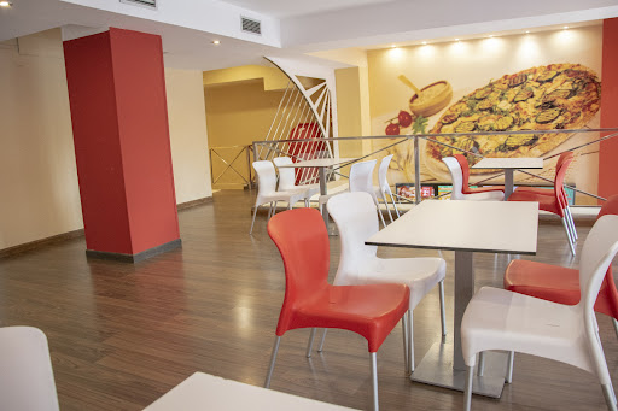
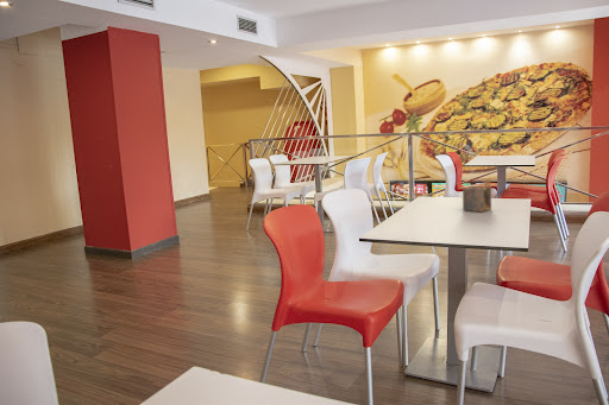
+ napkin holder [462,177,492,213]
